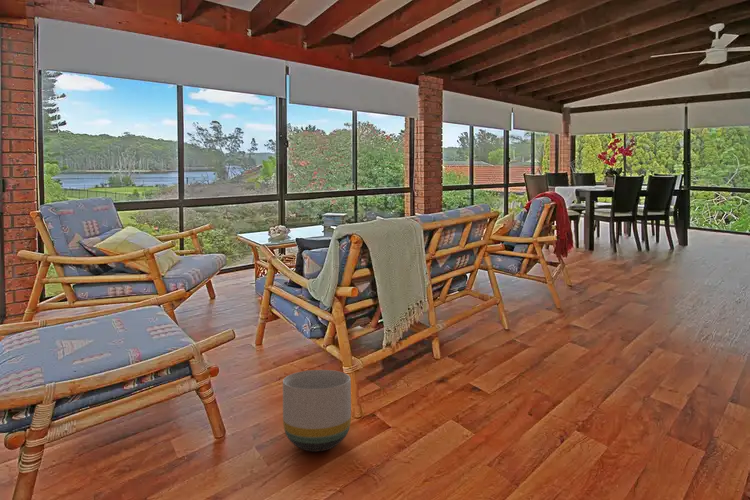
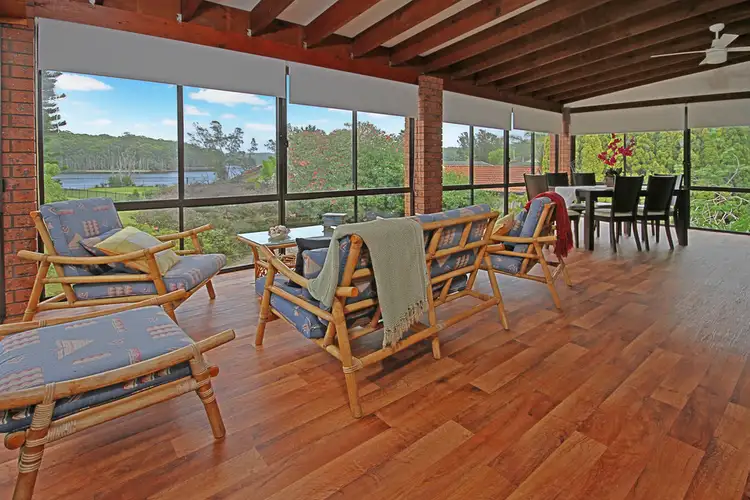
- planter [282,369,352,453]
